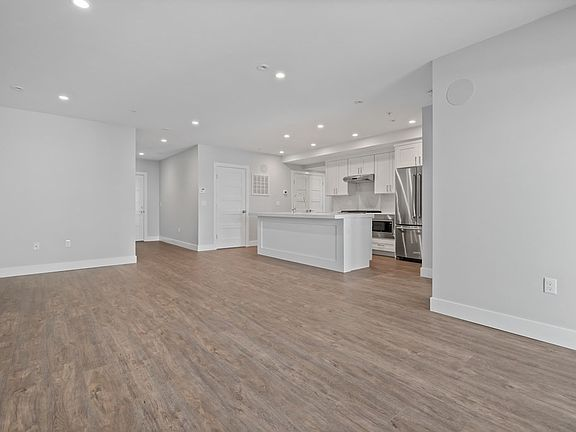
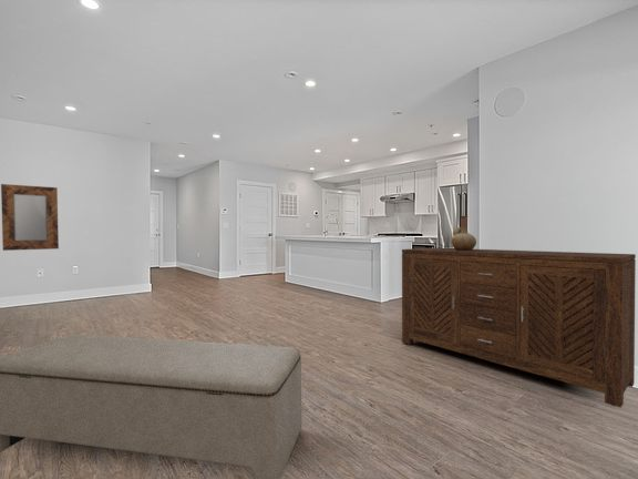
+ sideboard [401,246,637,408]
+ bench [0,334,302,479]
+ vase [451,215,477,251]
+ home mirror [0,183,60,252]
